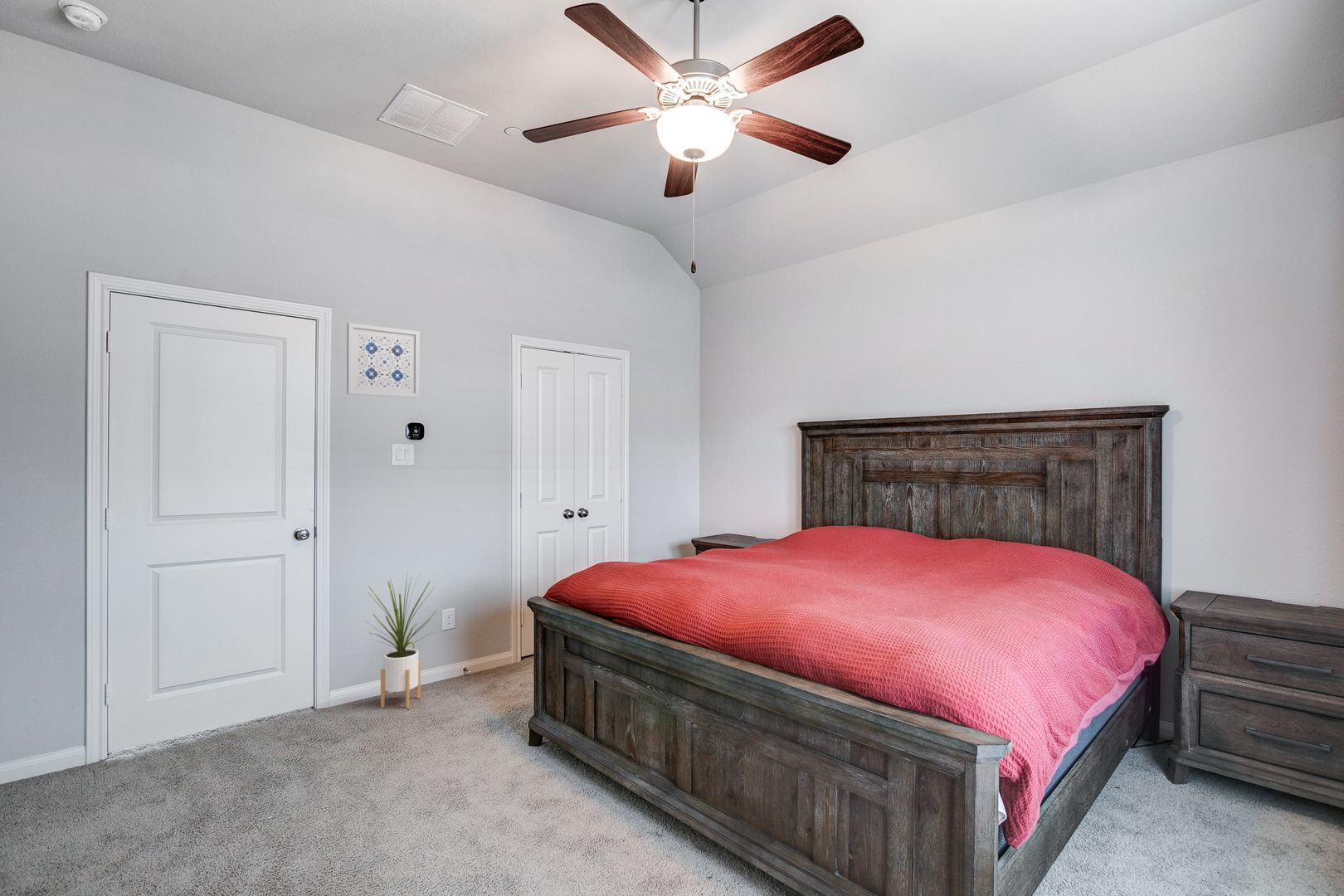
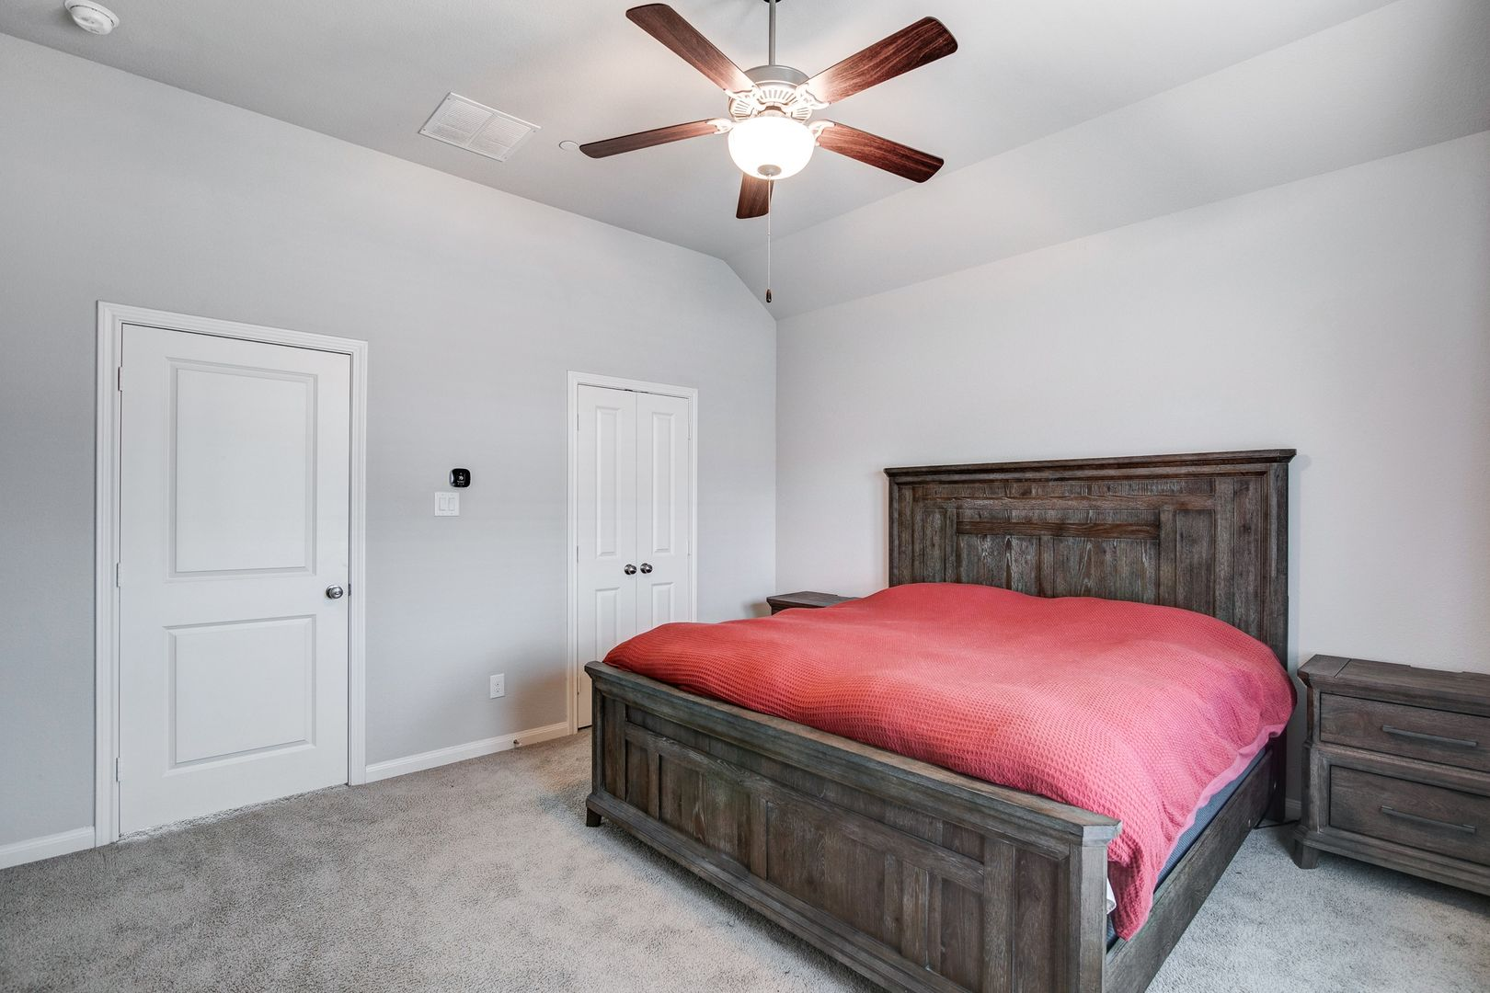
- house plant [363,571,437,709]
- wall art [346,322,421,399]
